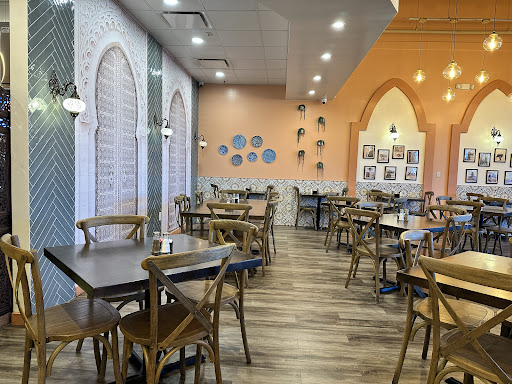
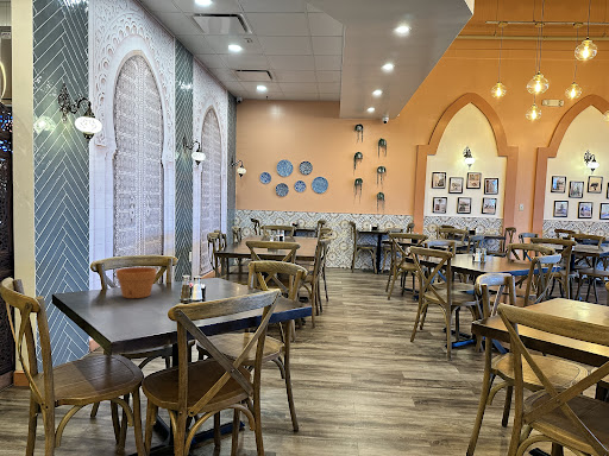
+ flower pot [115,266,158,299]
